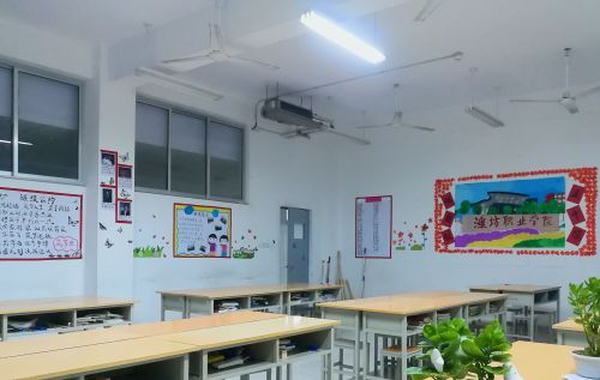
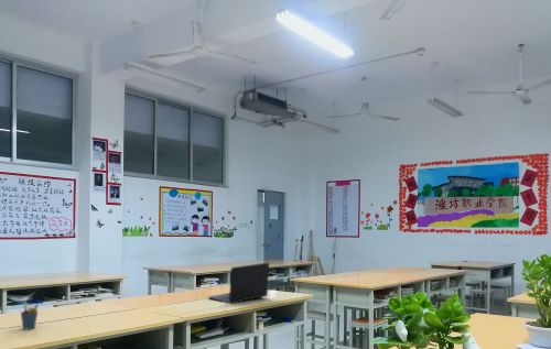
+ pen holder [20,301,40,330]
+ laptop [207,262,270,304]
